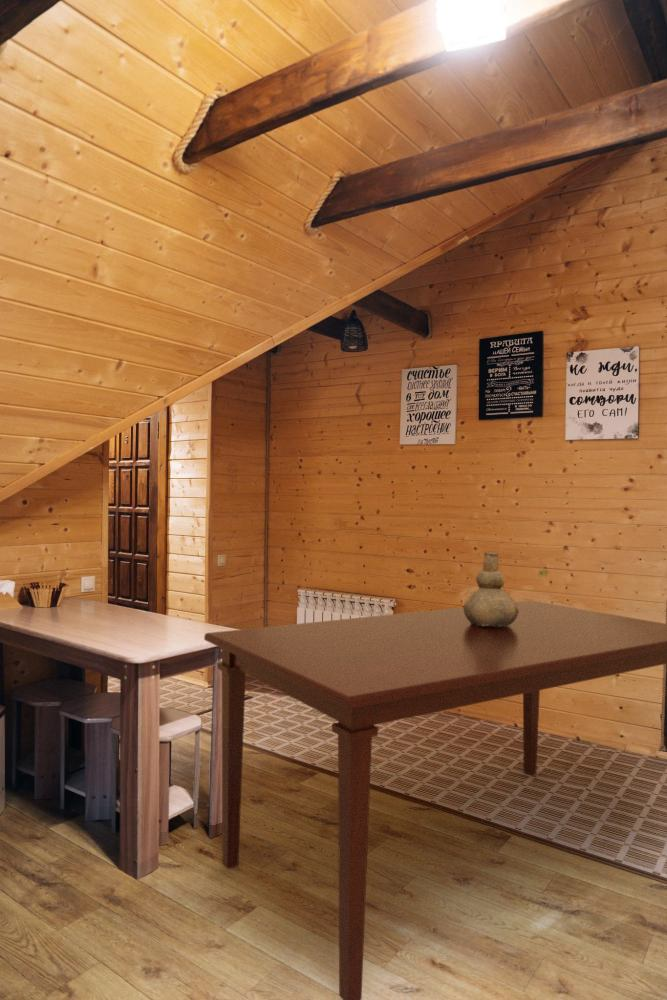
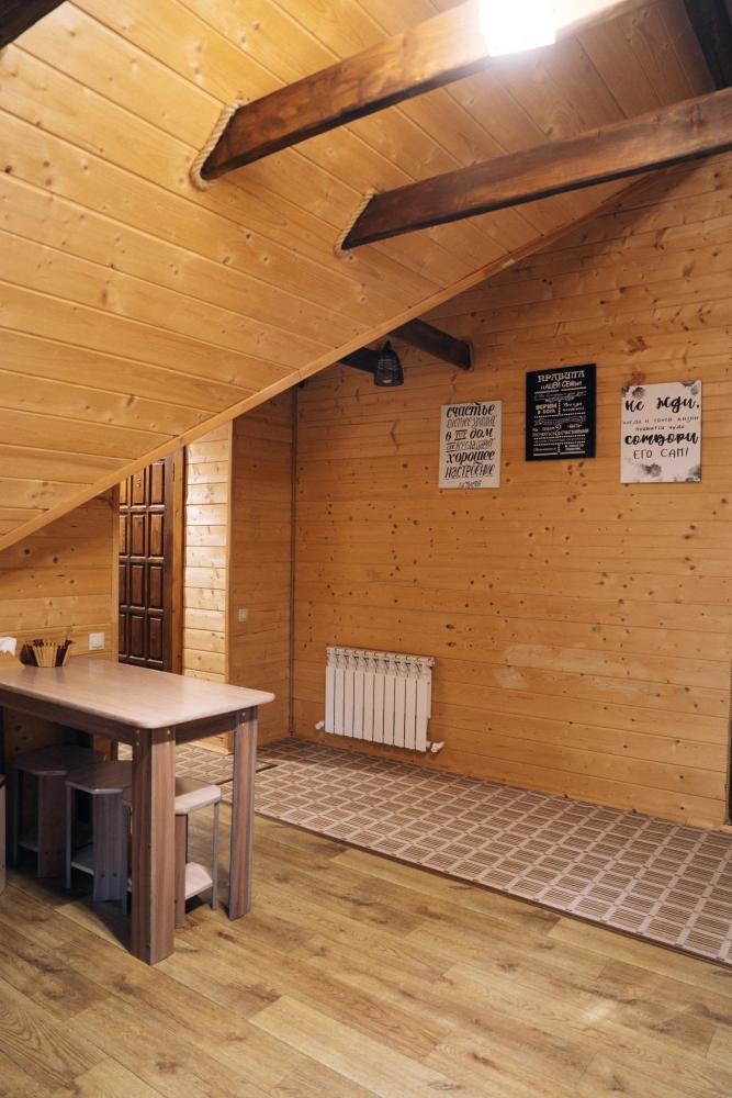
- vase [463,551,519,627]
- dining table [203,599,667,1000]
